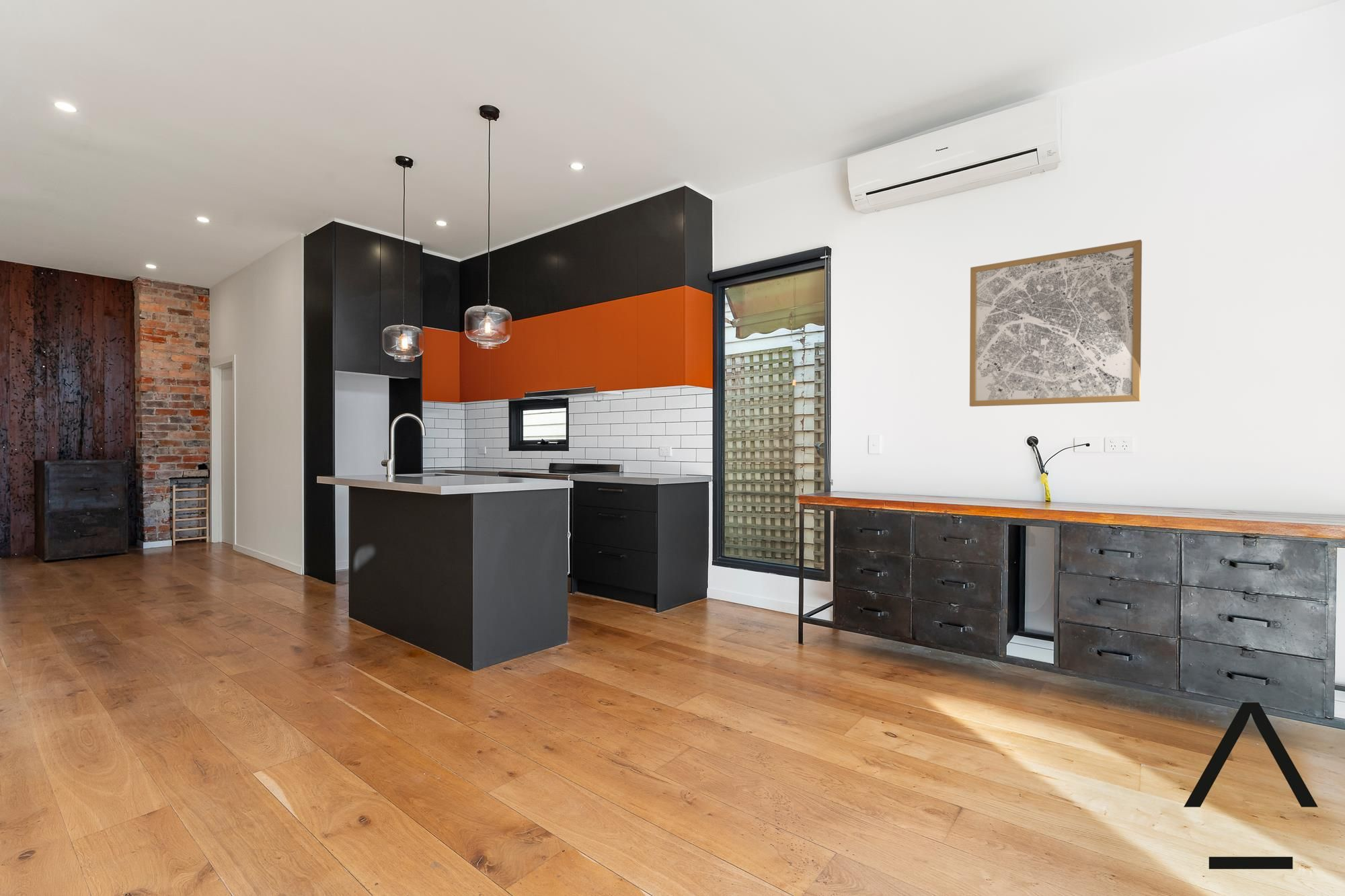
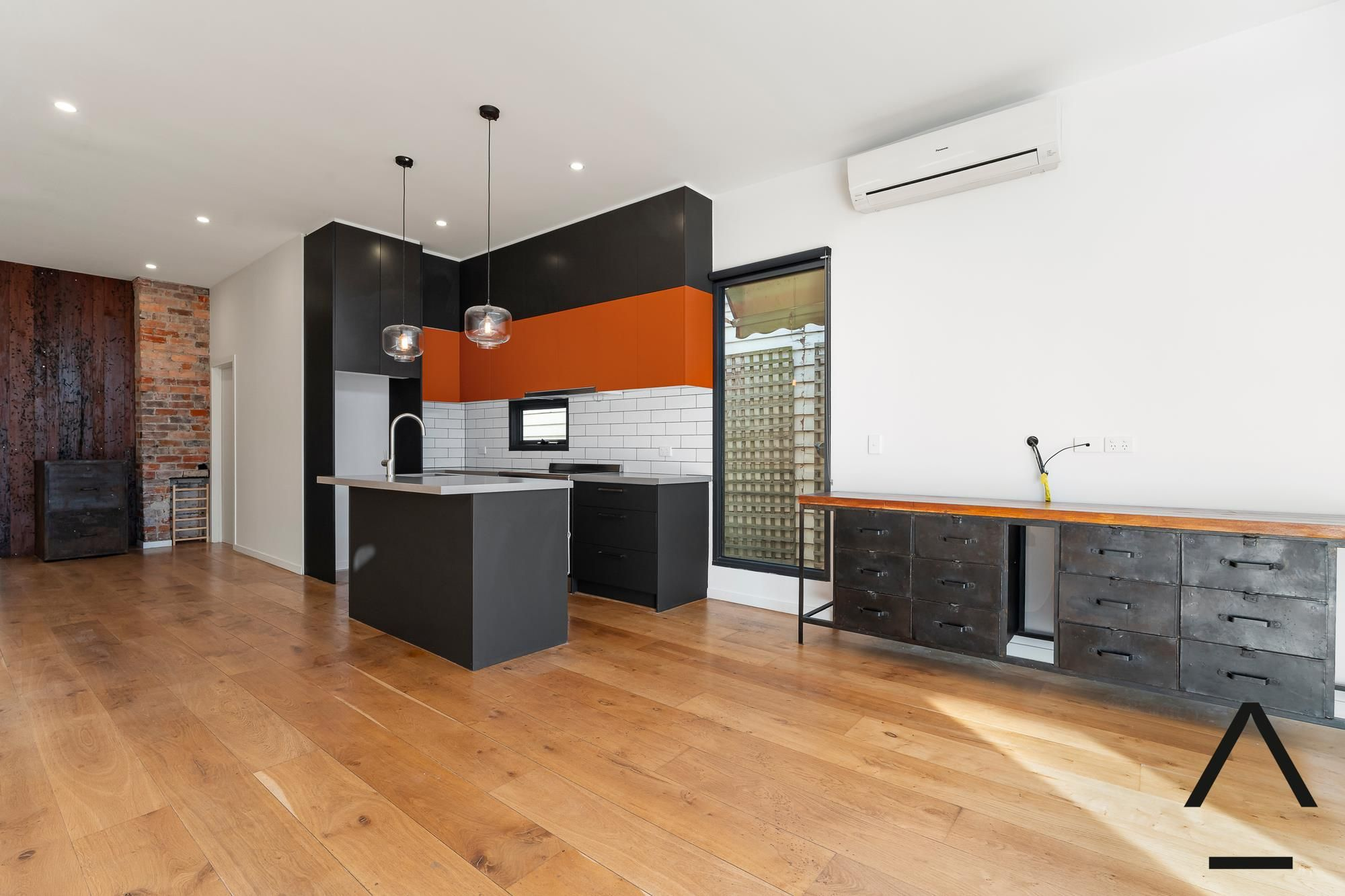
- wall art [969,239,1143,407]
